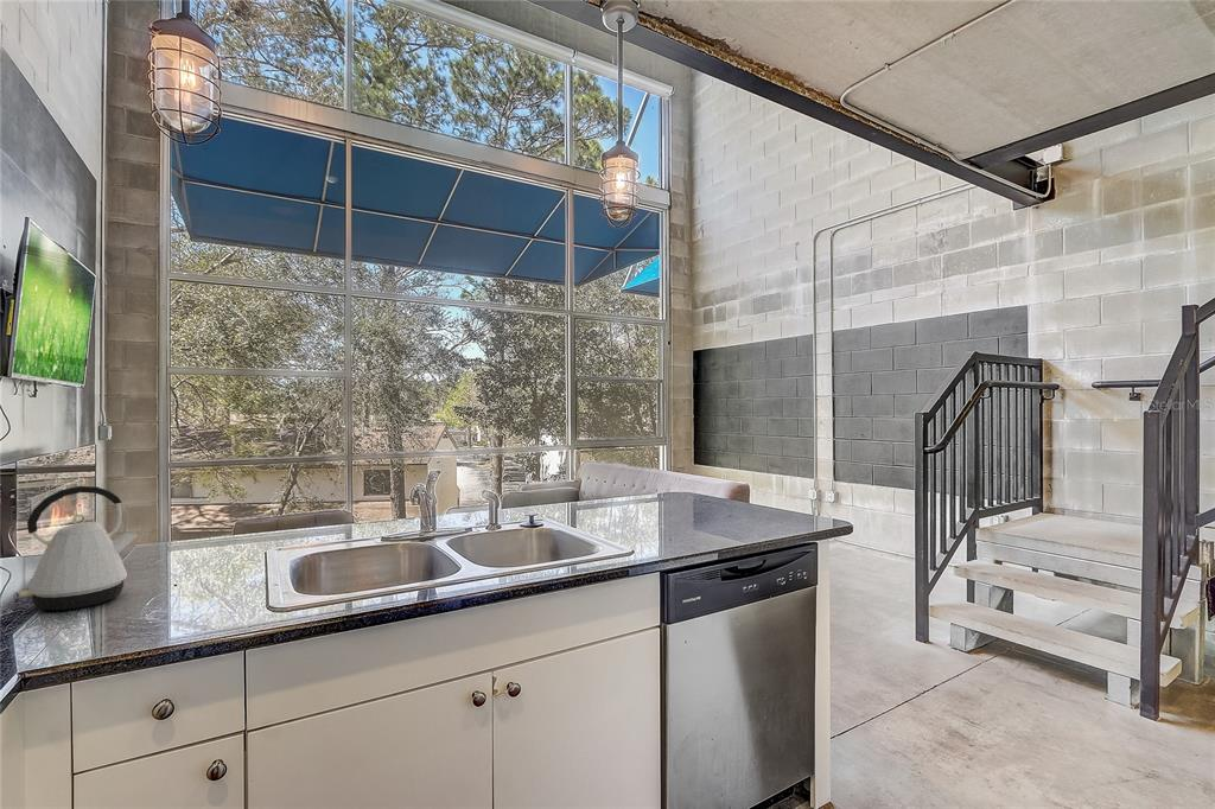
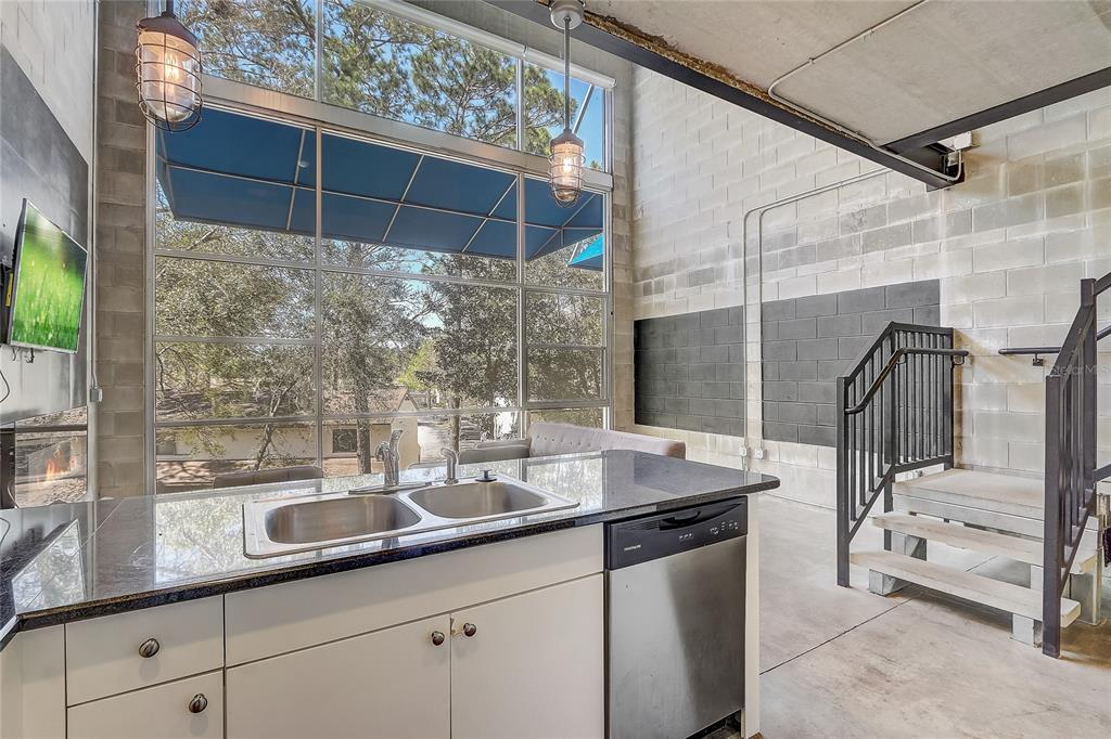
- kettle [18,485,139,611]
